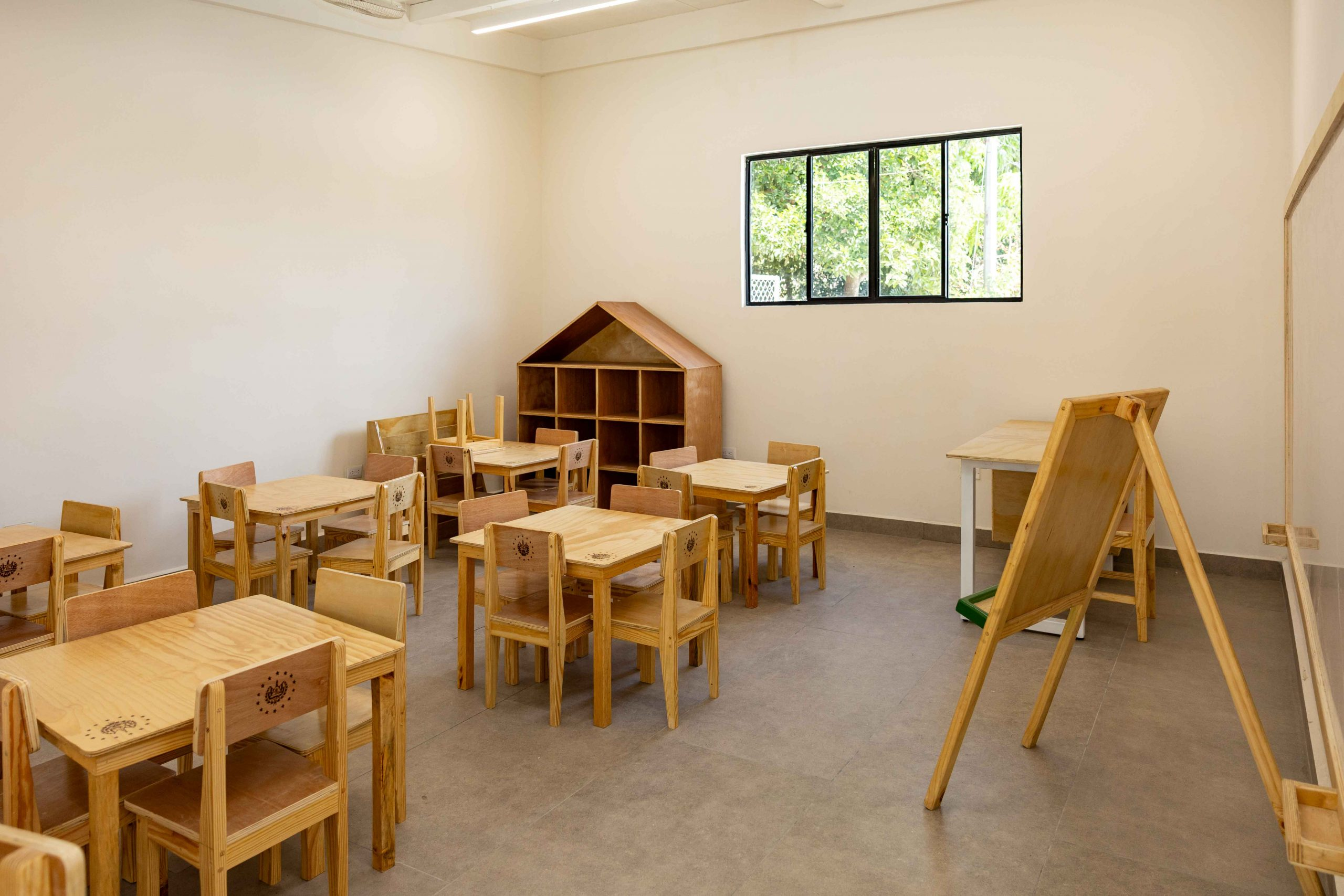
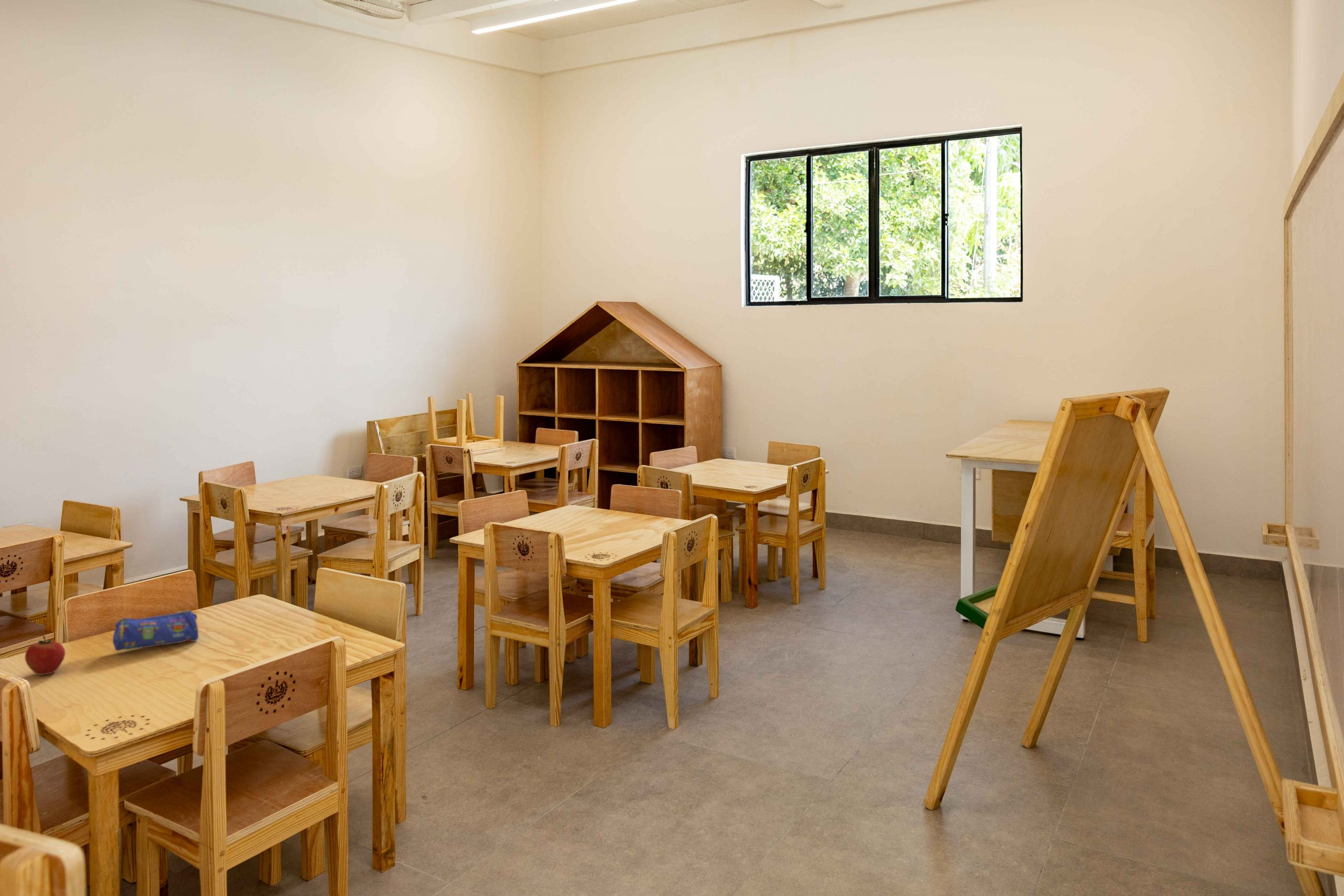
+ pencil case [112,609,199,651]
+ apple [24,635,66,676]
